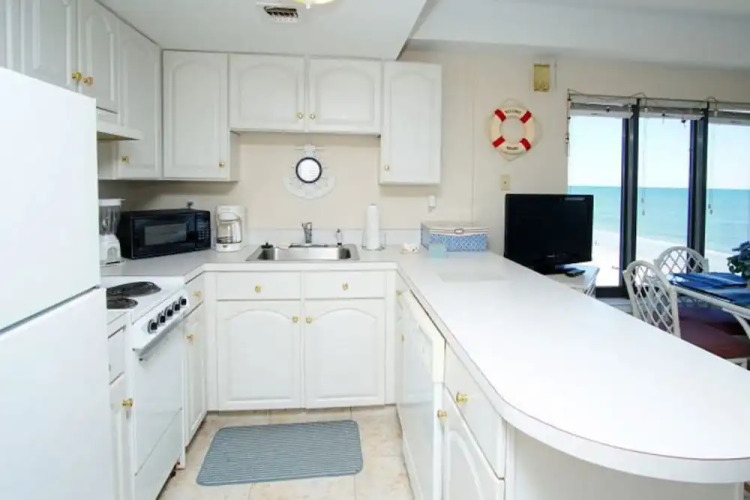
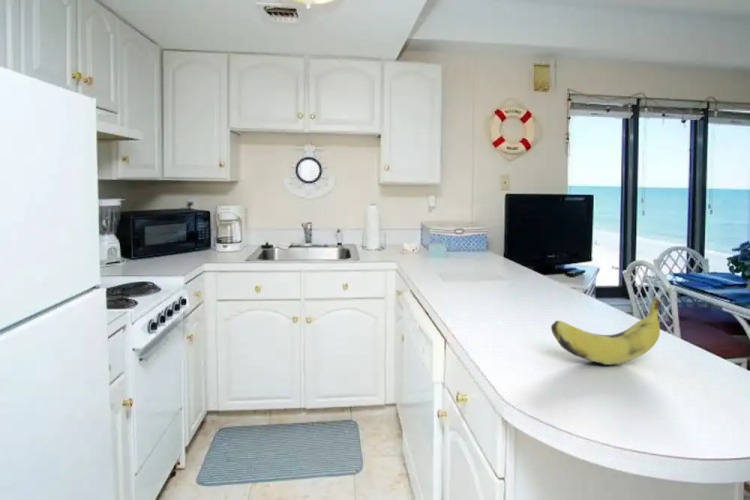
+ banana [550,297,663,366]
